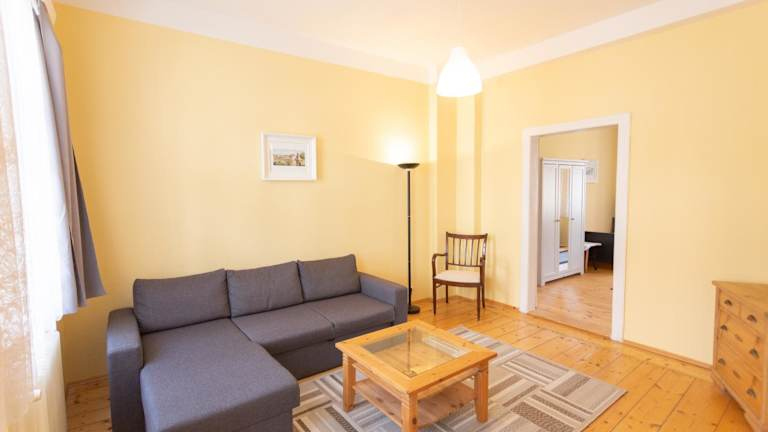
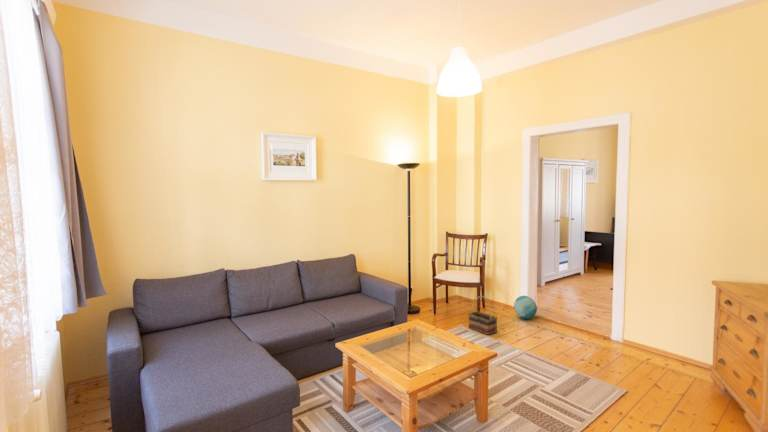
+ ball [513,295,538,320]
+ basket [467,295,498,336]
